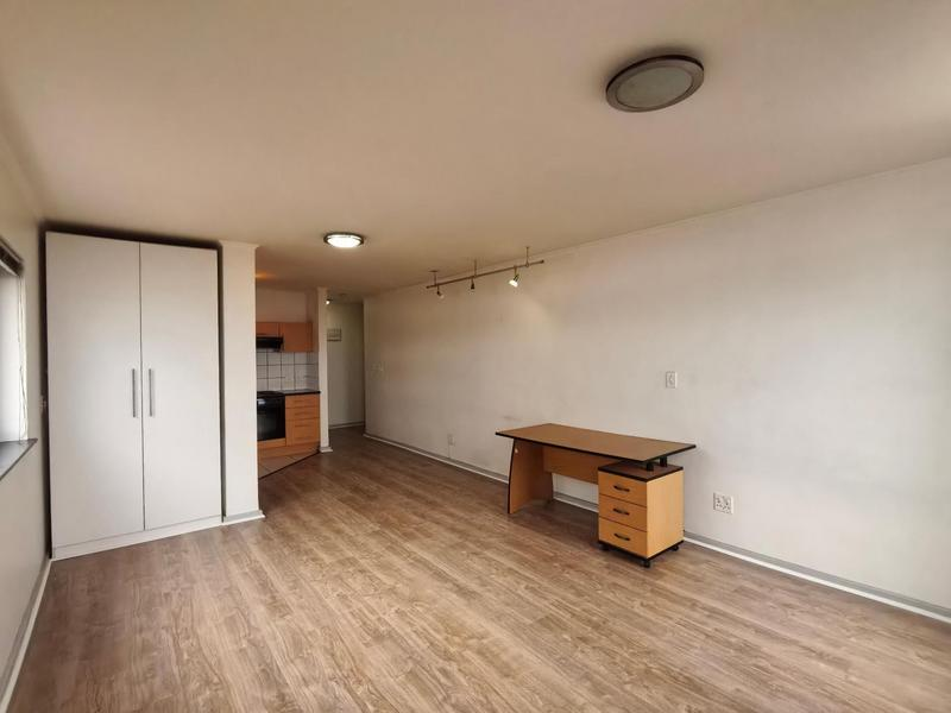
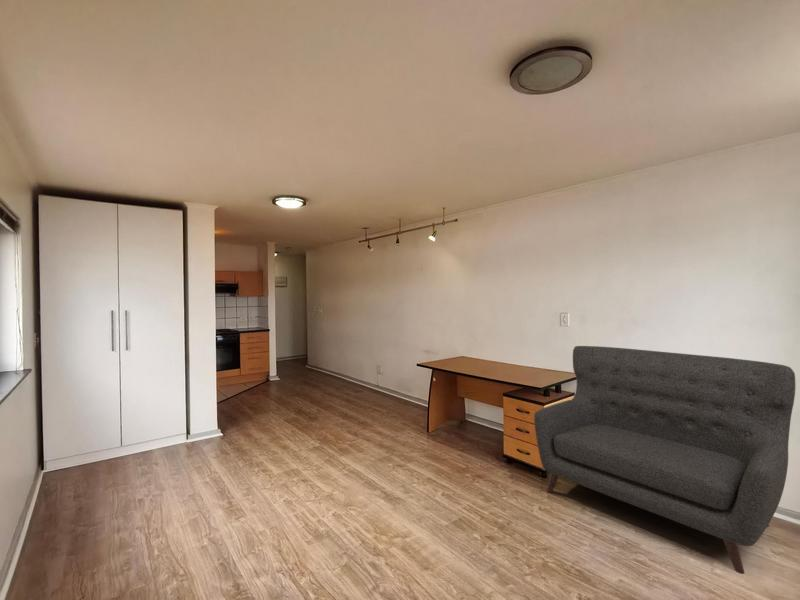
+ sofa [533,345,797,575]
